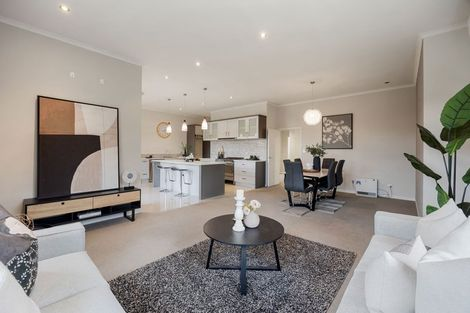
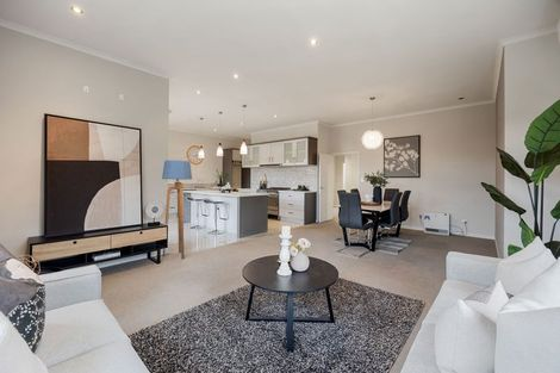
+ floor lamp [161,158,193,260]
